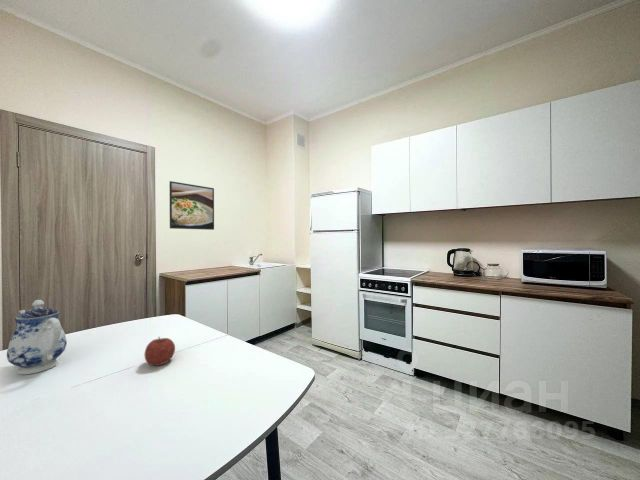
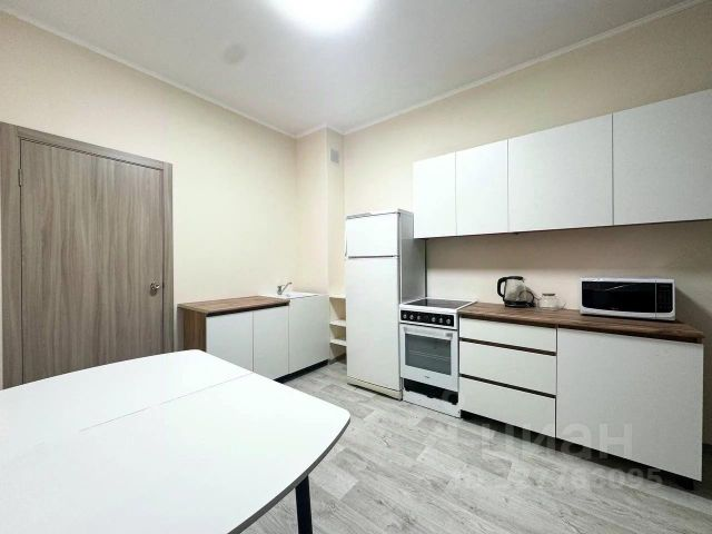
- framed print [168,180,215,231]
- fruit [144,336,176,367]
- teapot [6,299,68,375]
